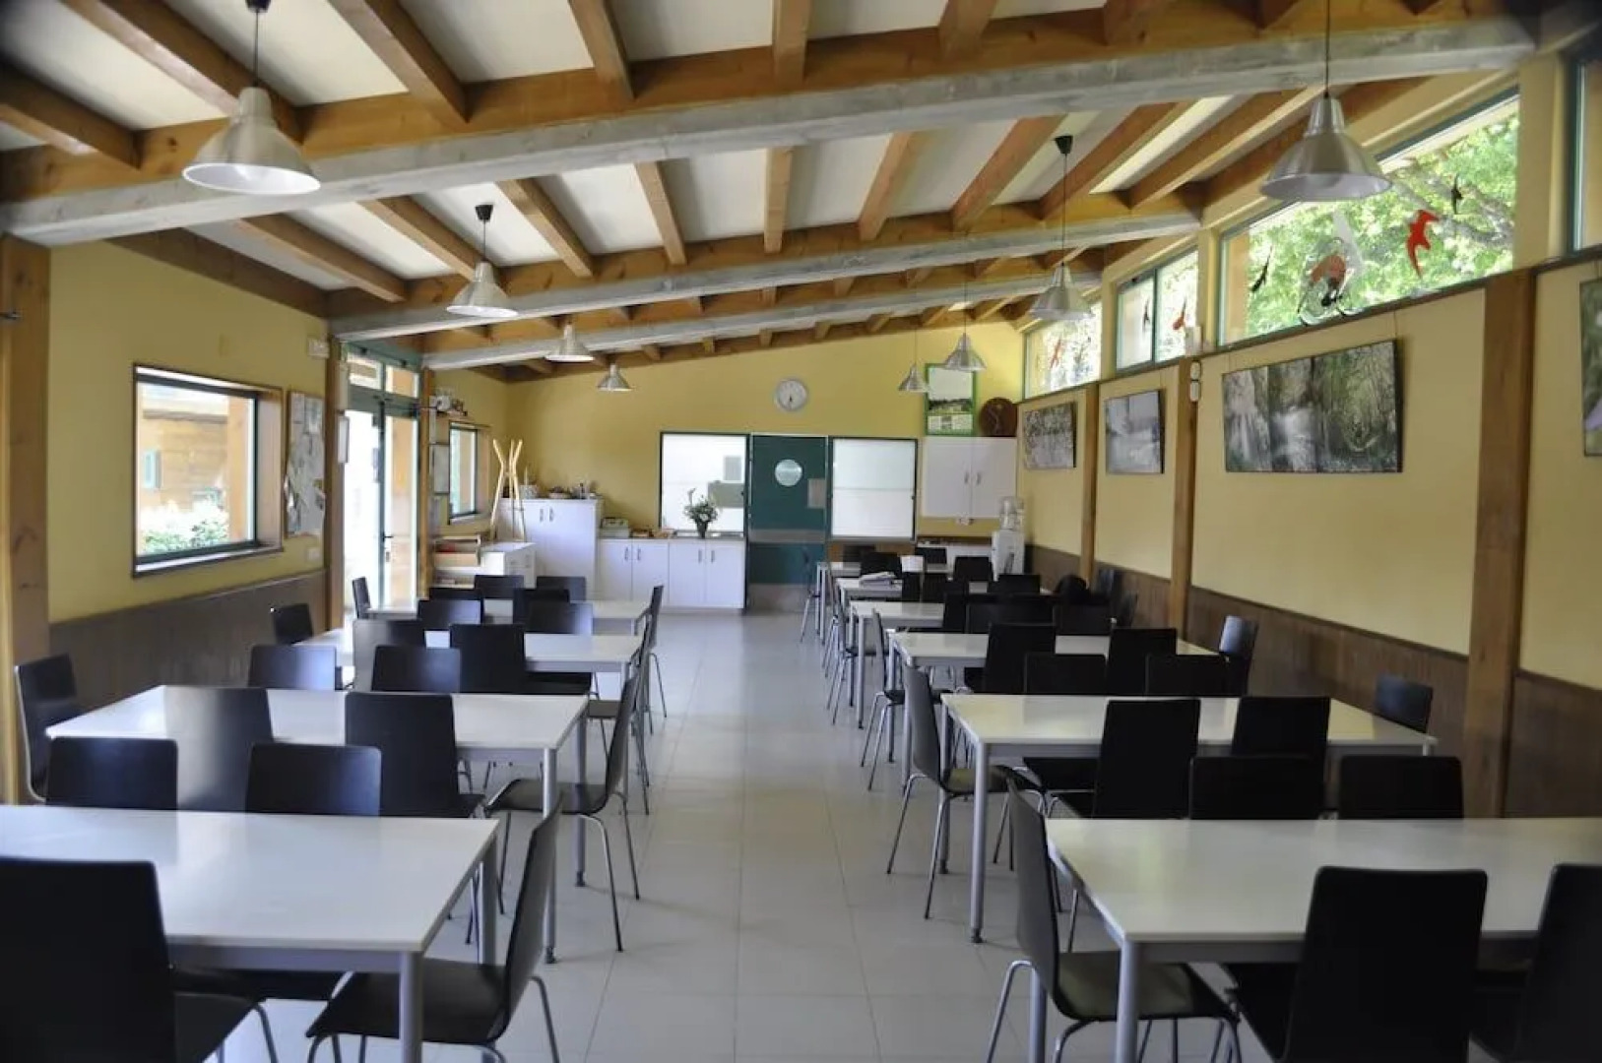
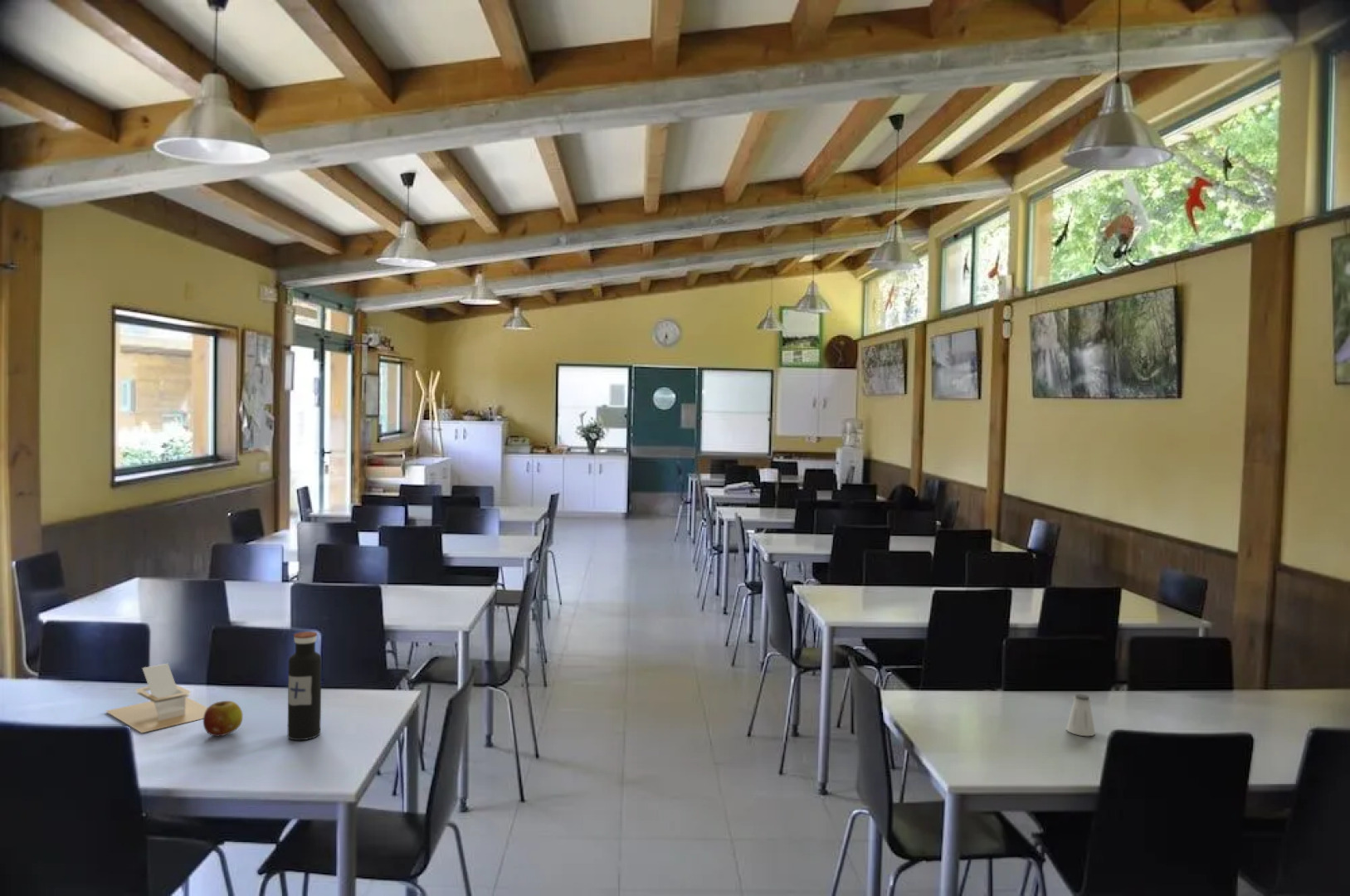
+ saltshaker [1065,693,1096,737]
+ napkin holder [105,663,208,733]
+ fruit [202,700,243,738]
+ water bottle [286,631,322,741]
